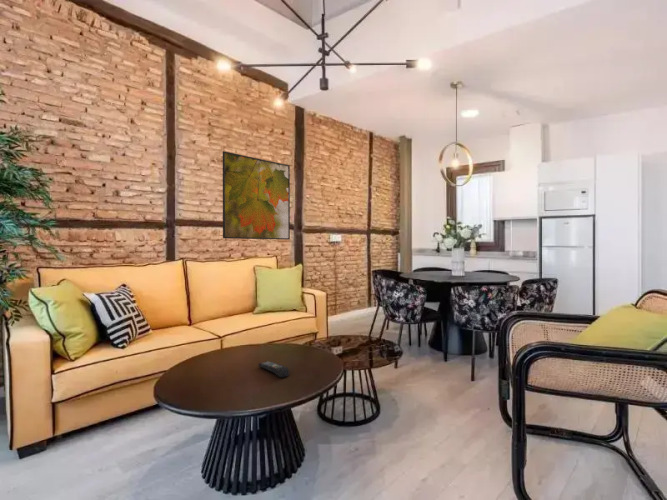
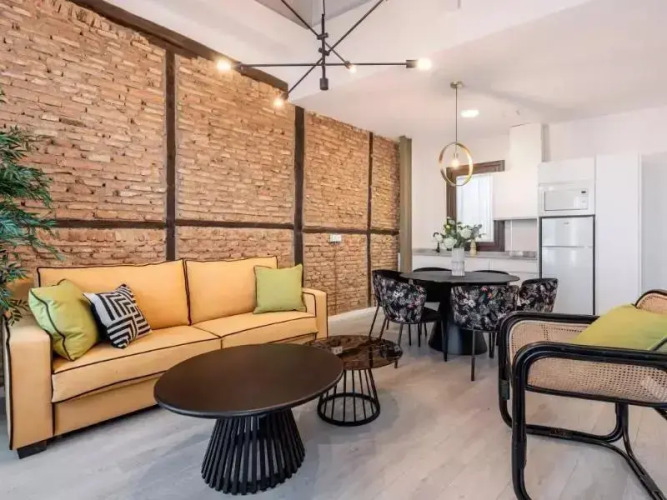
- remote control [257,360,290,378]
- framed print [222,150,291,241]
